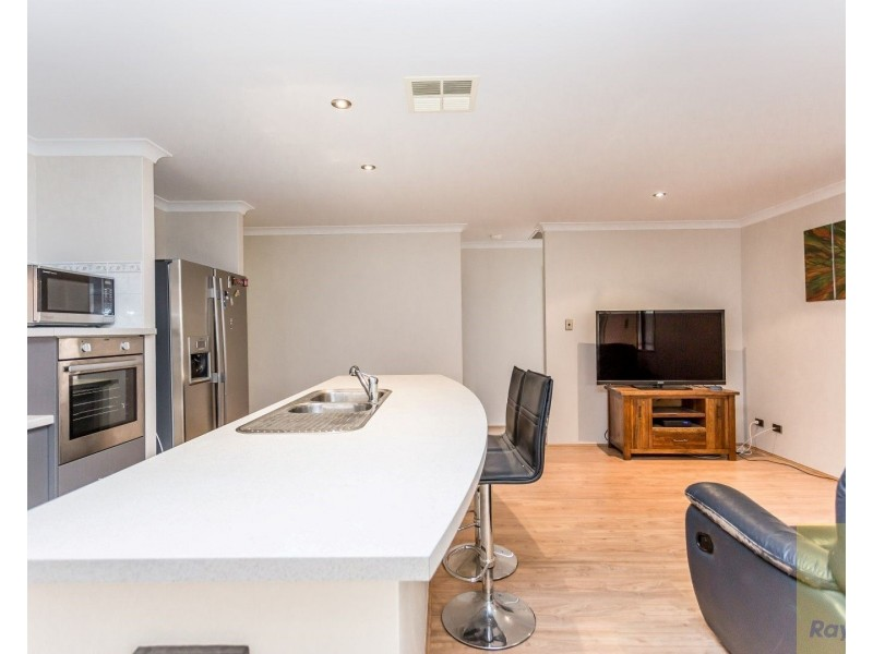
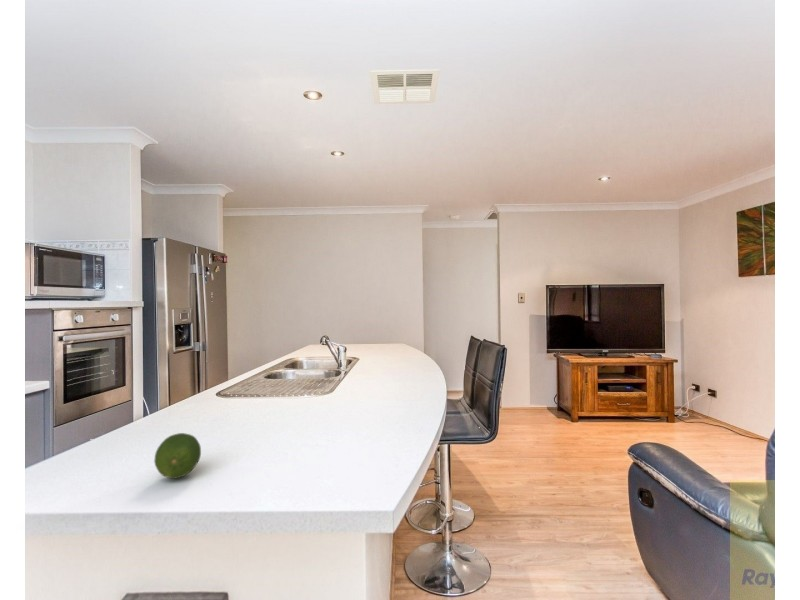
+ fruit [153,432,202,479]
